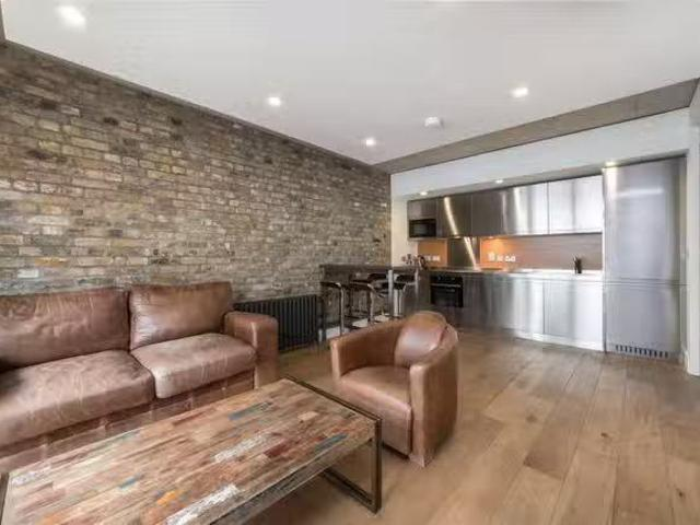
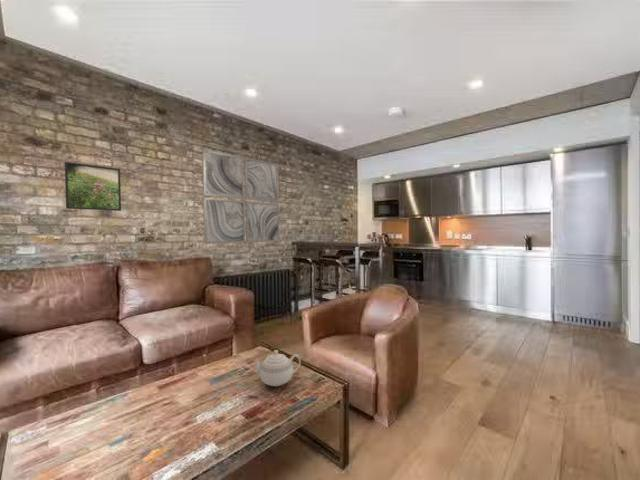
+ wall art [201,148,281,245]
+ teapot [253,349,301,387]
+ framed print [64,161,122,212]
